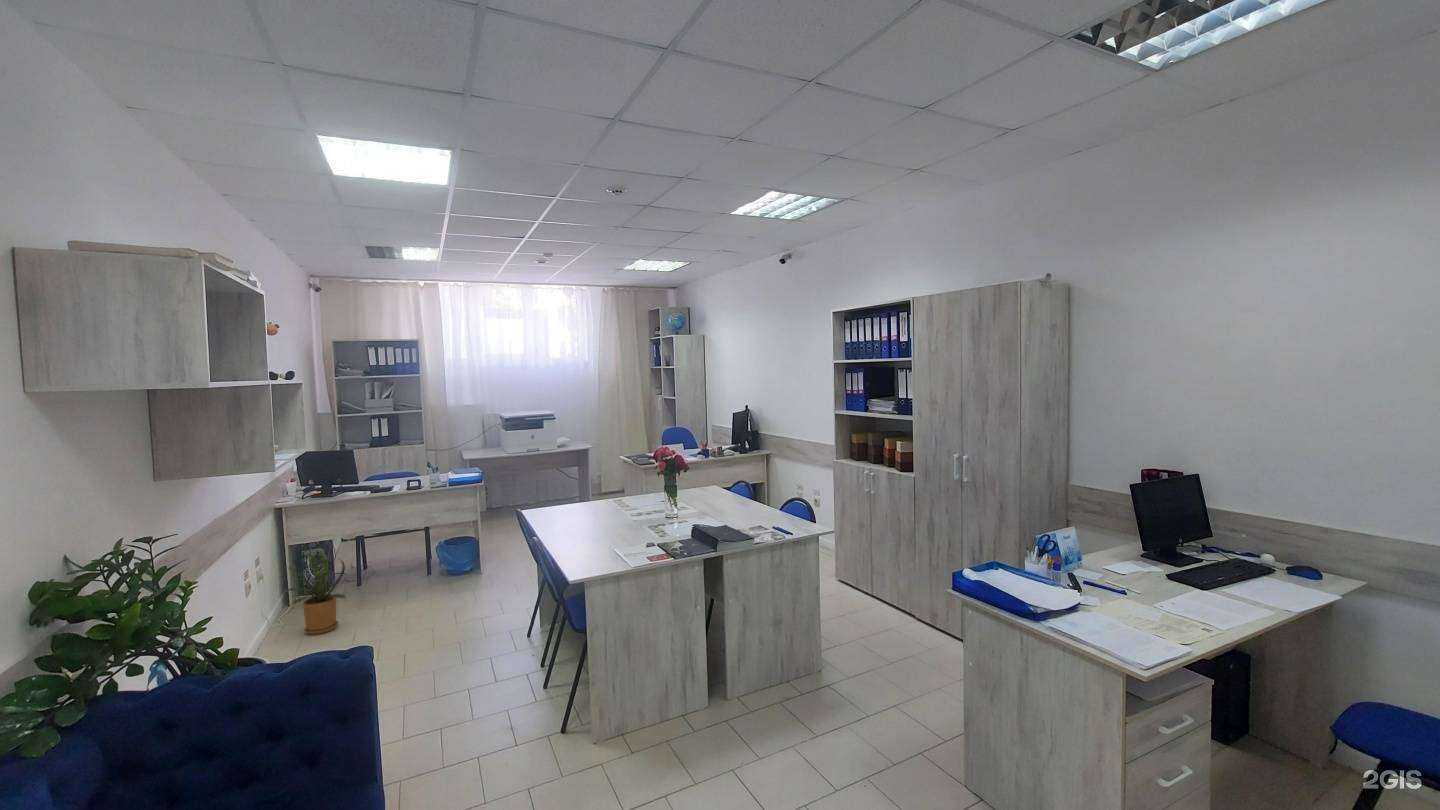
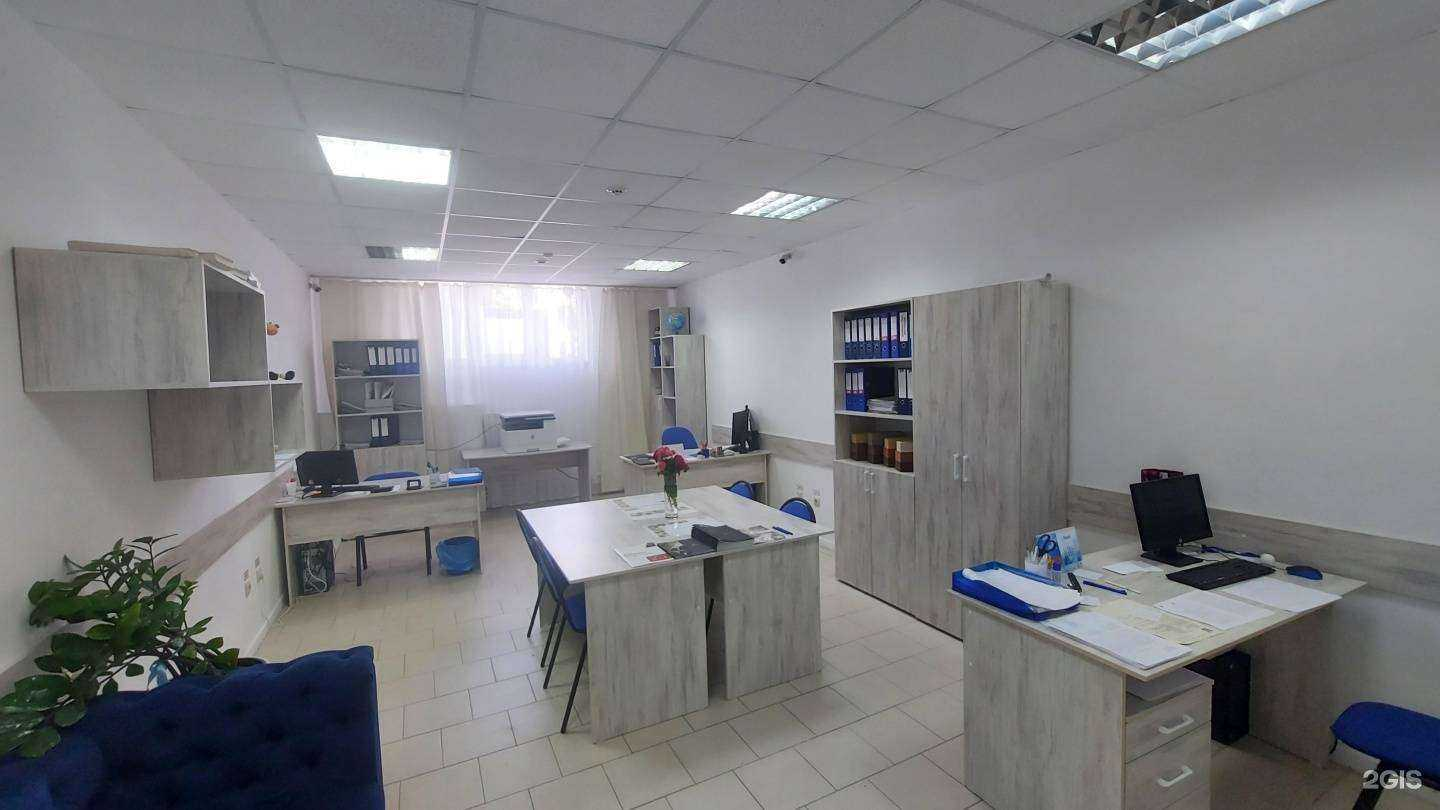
- house plant [281,546,346,636]
